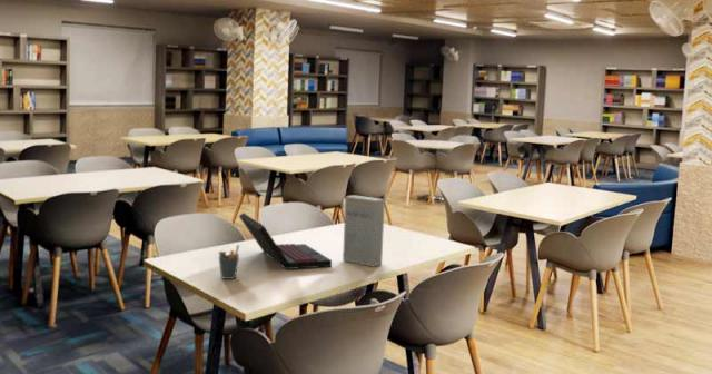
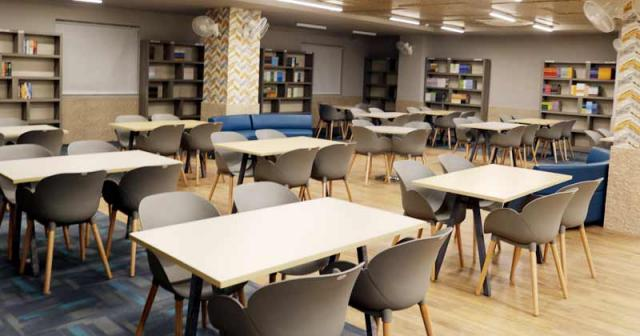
- laptop [238,211,333,270]
- book [342,194,386,268]
- pen holder [217,244,240,280]
